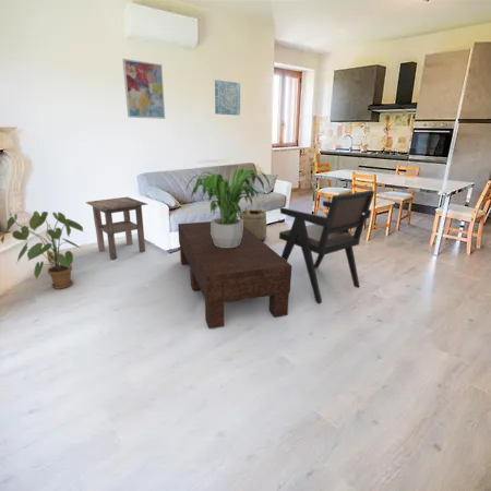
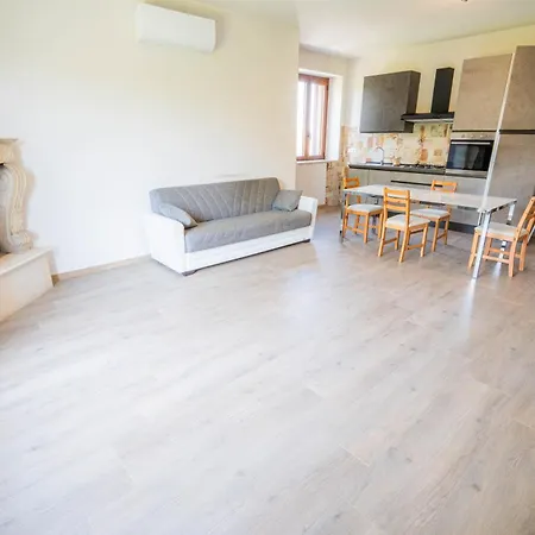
- house plant [0,211,84,290]
- potted plant [185,168,272,248]
- wall art [214,79,241,117]
- basket [239,207,268,241]
- coffee table [177,220,292,330]
- side table [85,196,148,261]
- wall art [121,58,166,120]
- armchair [278,189,375,304]
